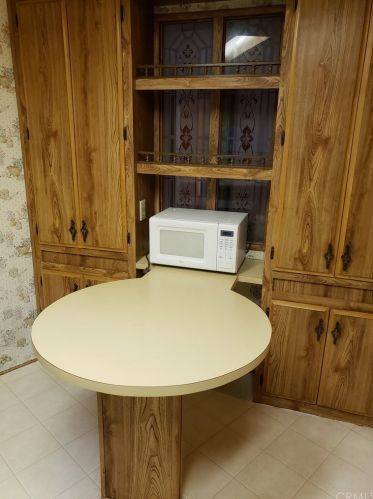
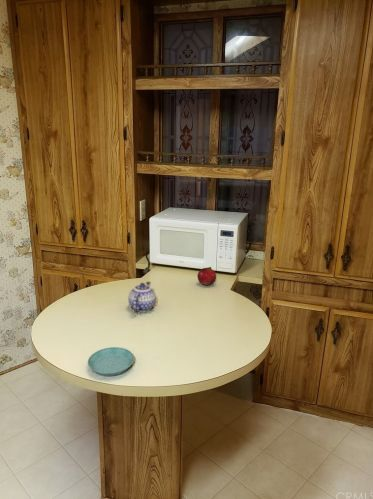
+ teapot [127,280,157,313]
+ saucer [87,346,135,377]
+ fruit [197,266,217,286]
